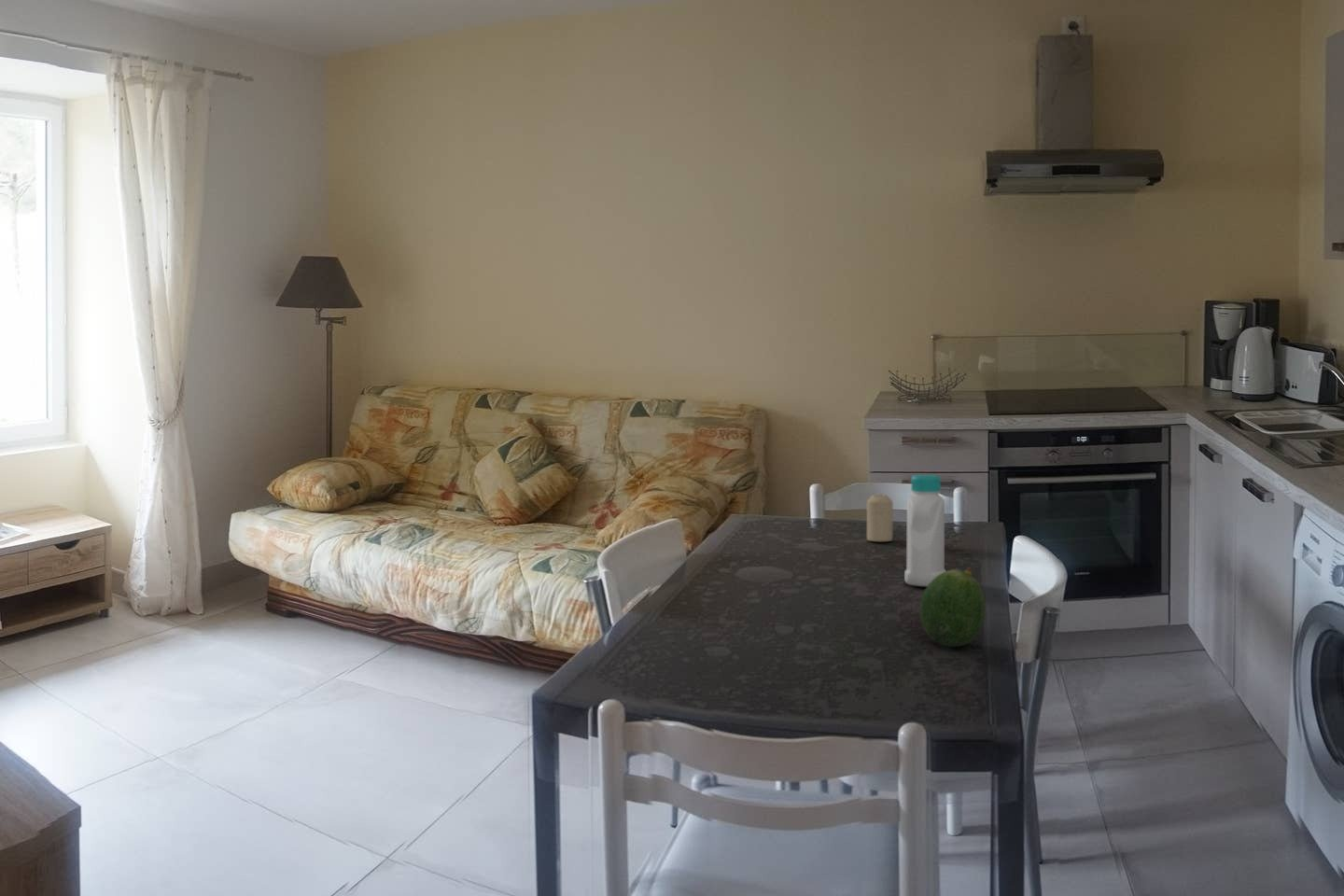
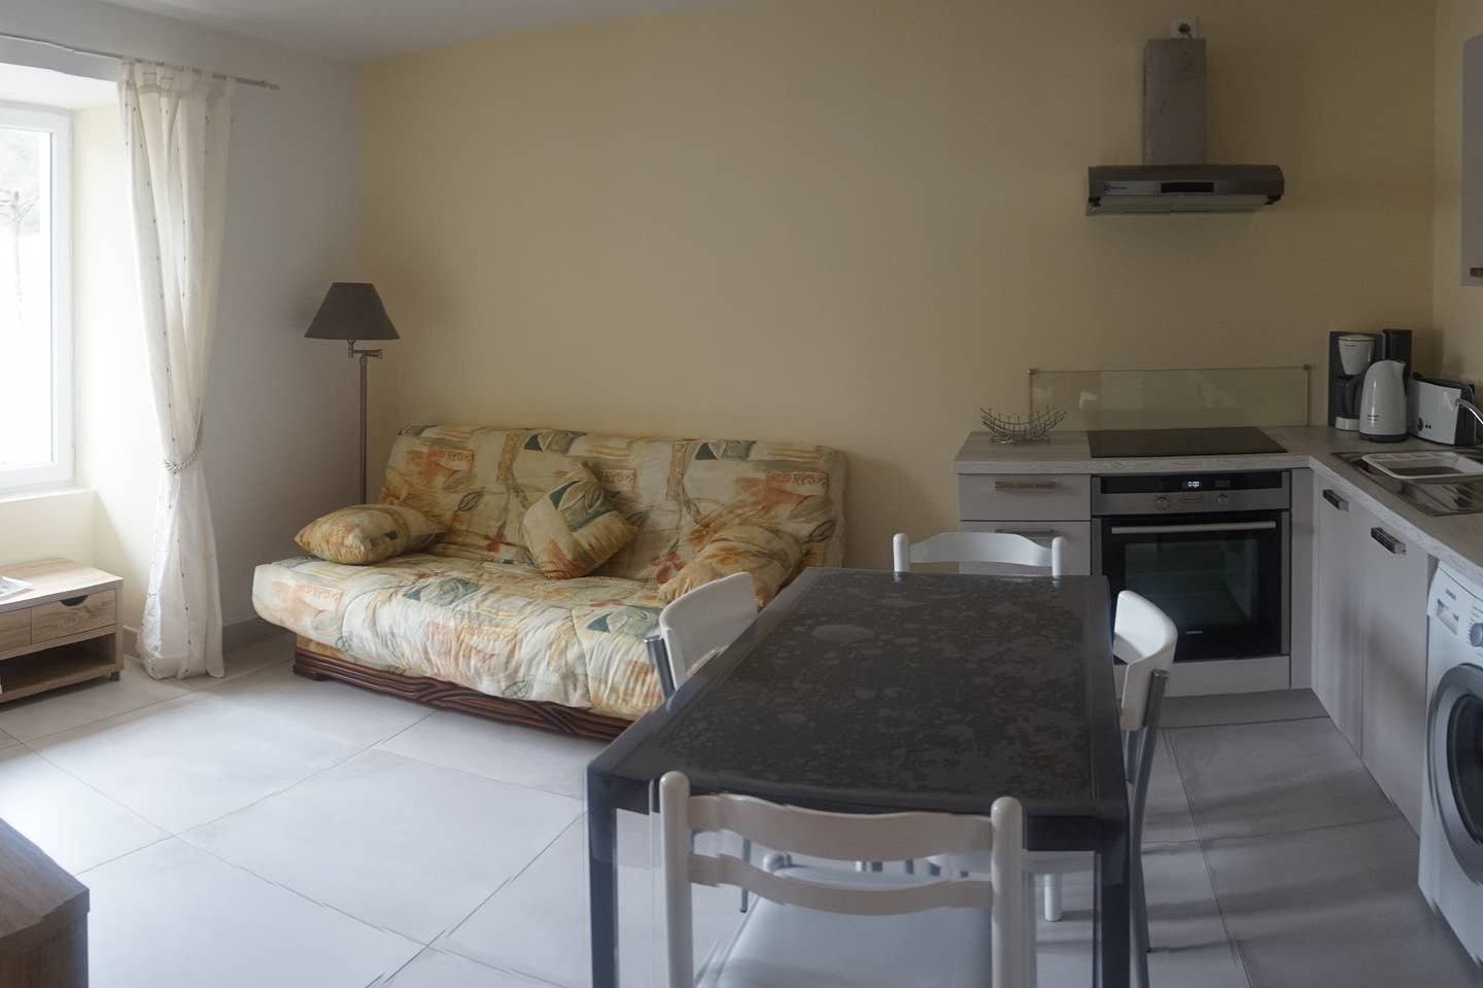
- candle [866,493,893,542]
- bottle [903,474,946,587]
- fruit [918,567,987,648]
